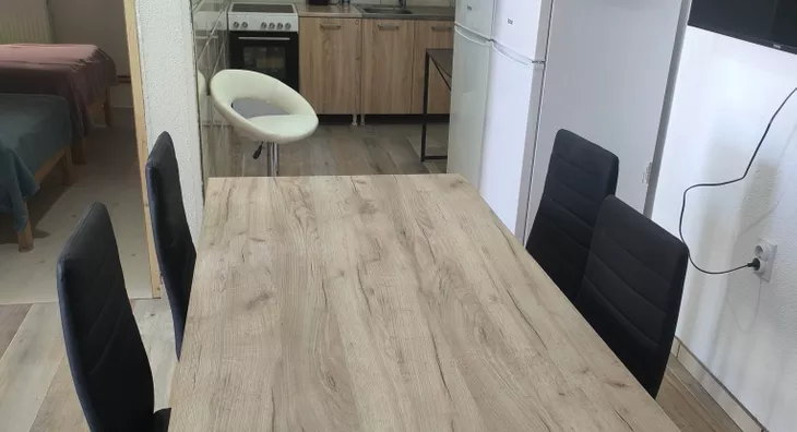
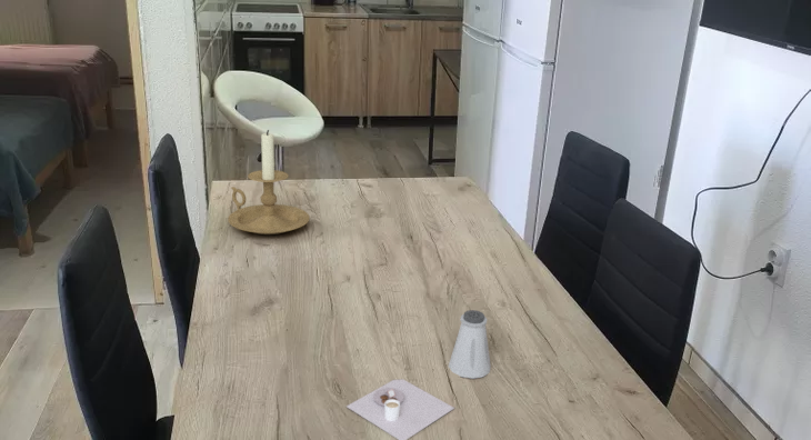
+ candle holder [227,129,311,236]
+ cocoa [346,378,455,440]
+ saltshaker [448,309,492,380]
